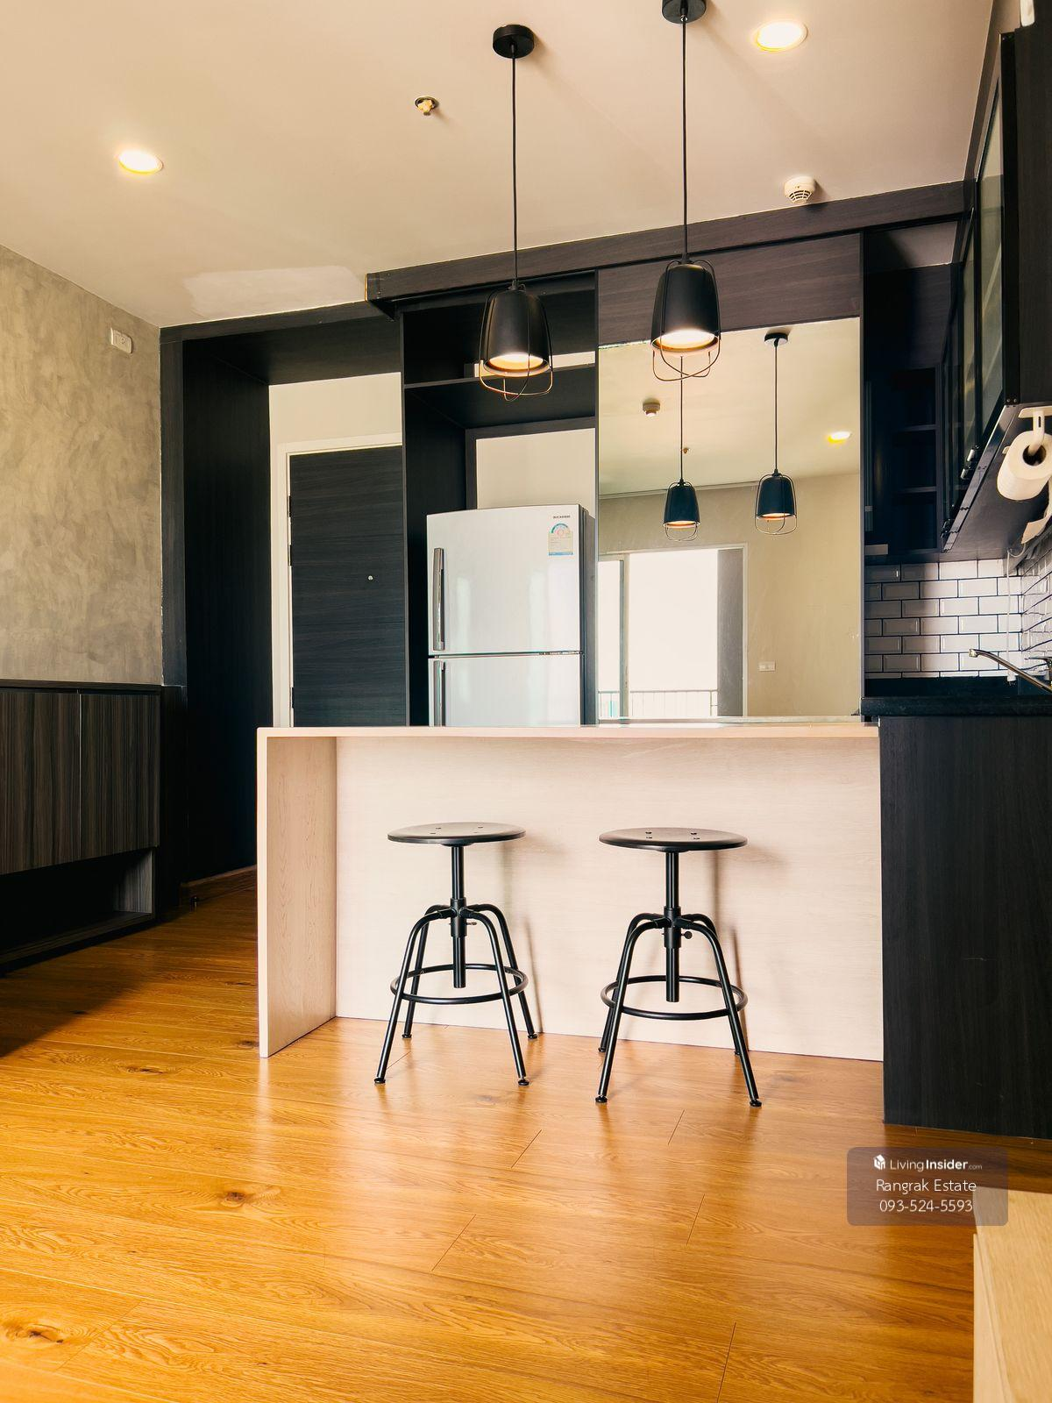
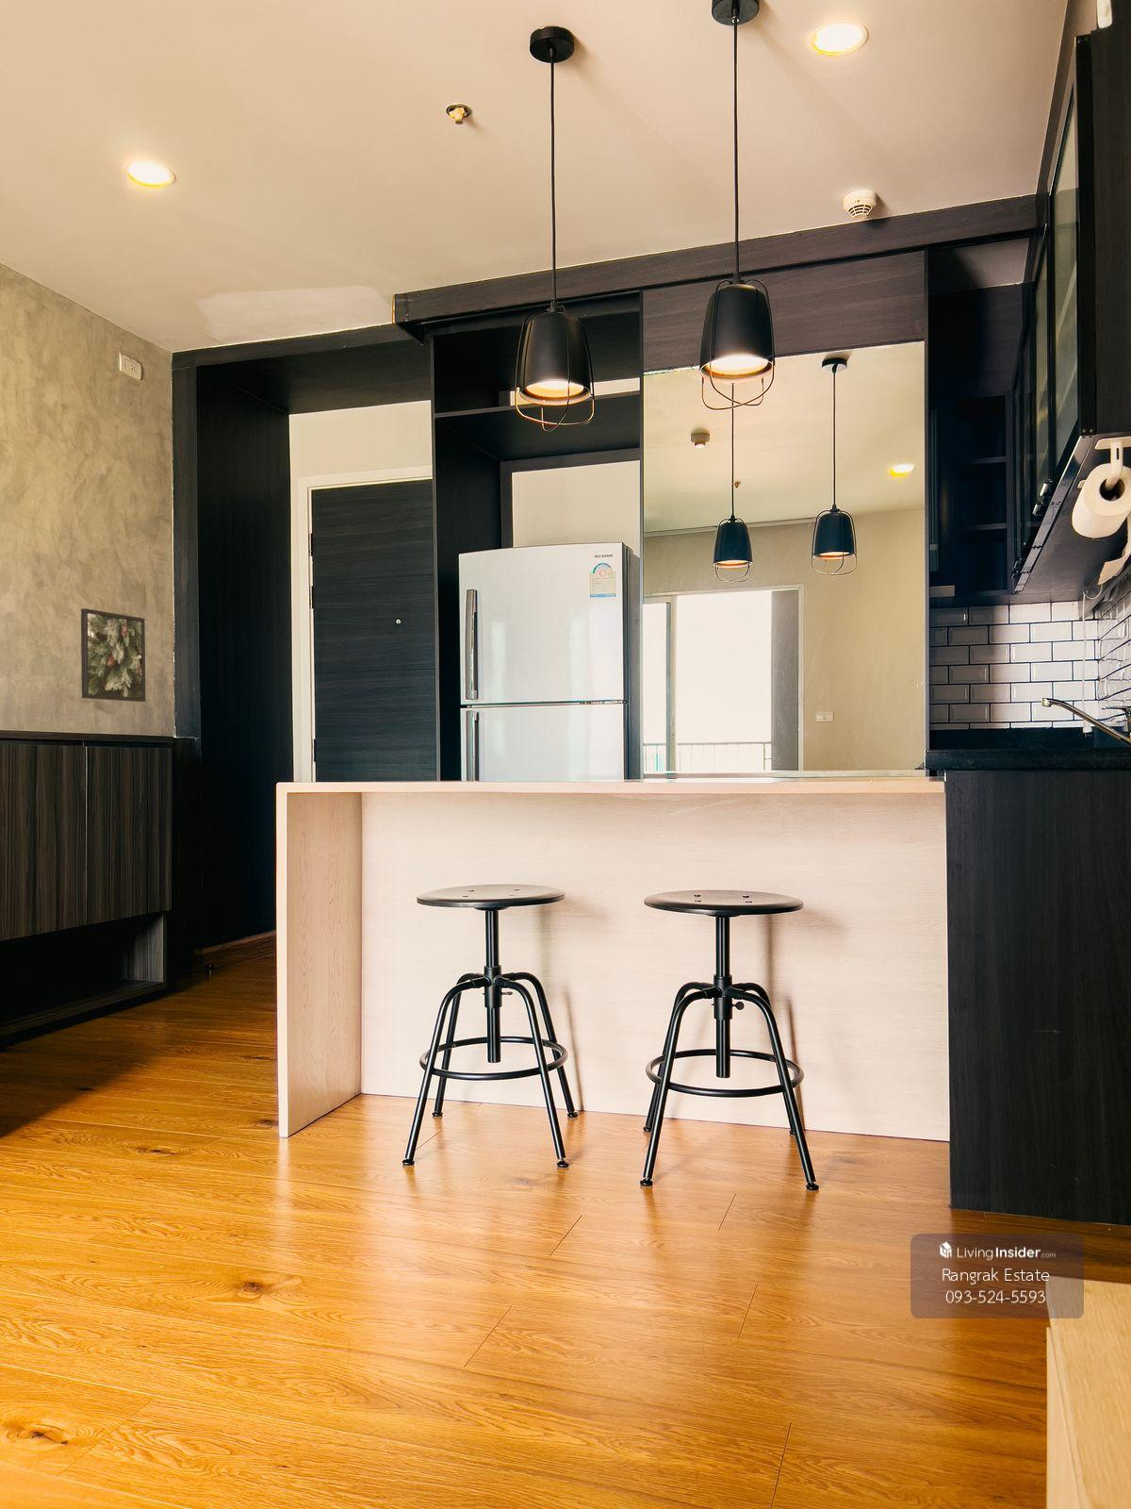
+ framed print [80,607,146,702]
